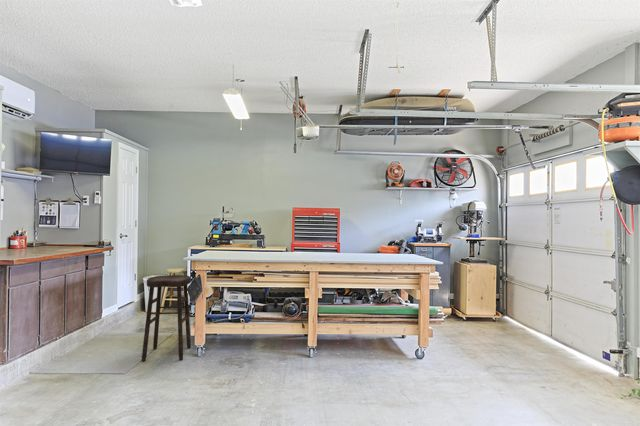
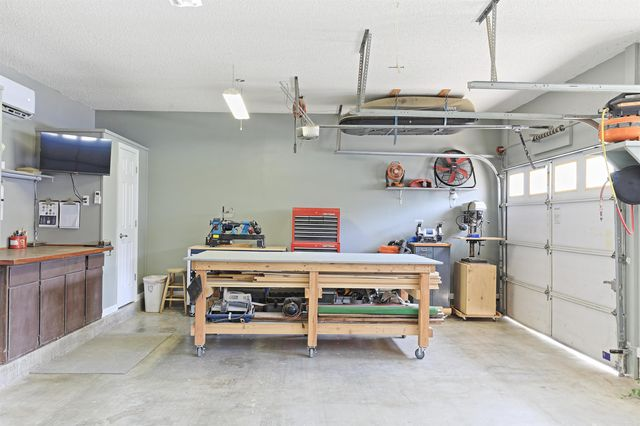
- stool [141,274,192,362]
